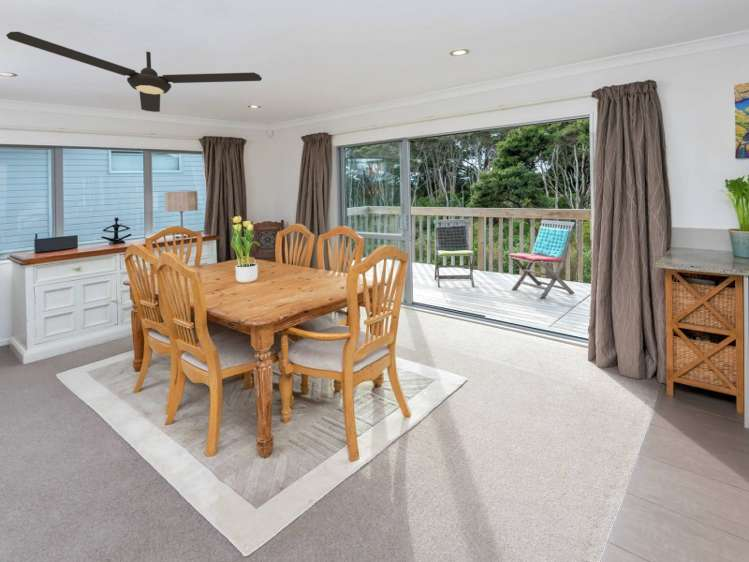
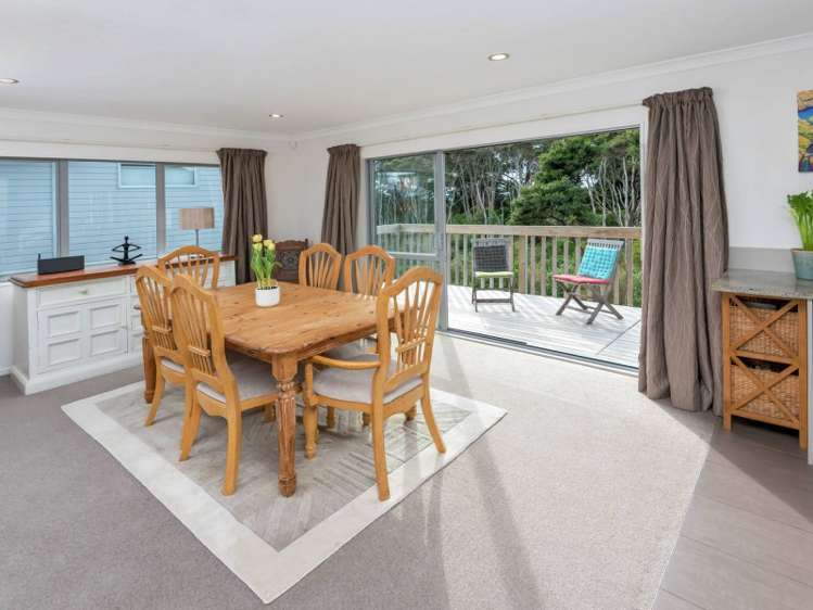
- ceiling fan [5,31,263,113]
